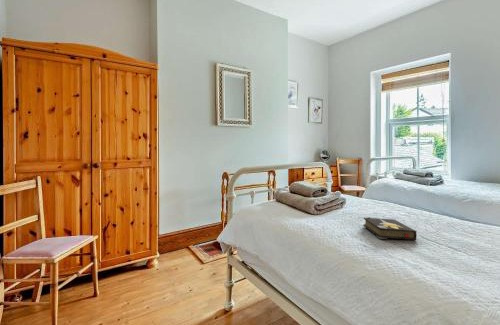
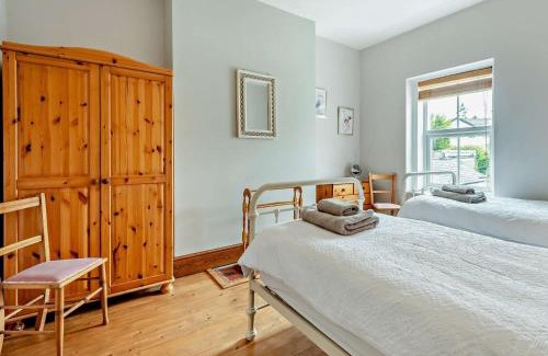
- hardback book [362,216,418,241]
